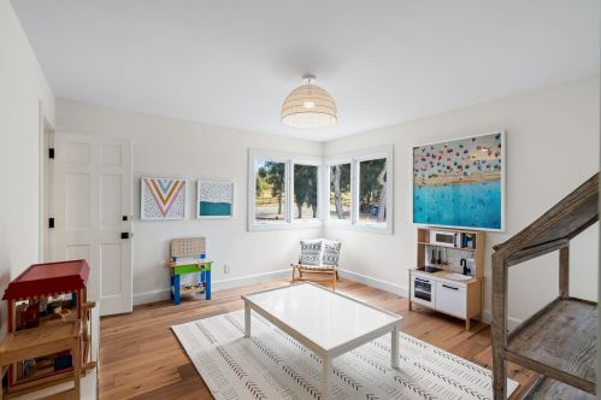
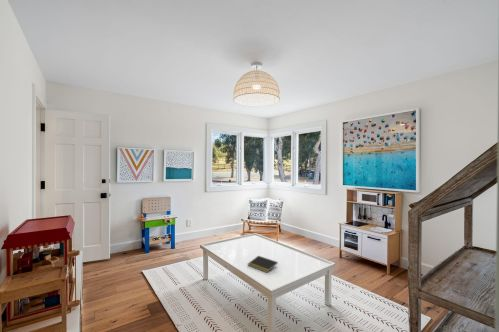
+ notepad [247,255,279,273]
